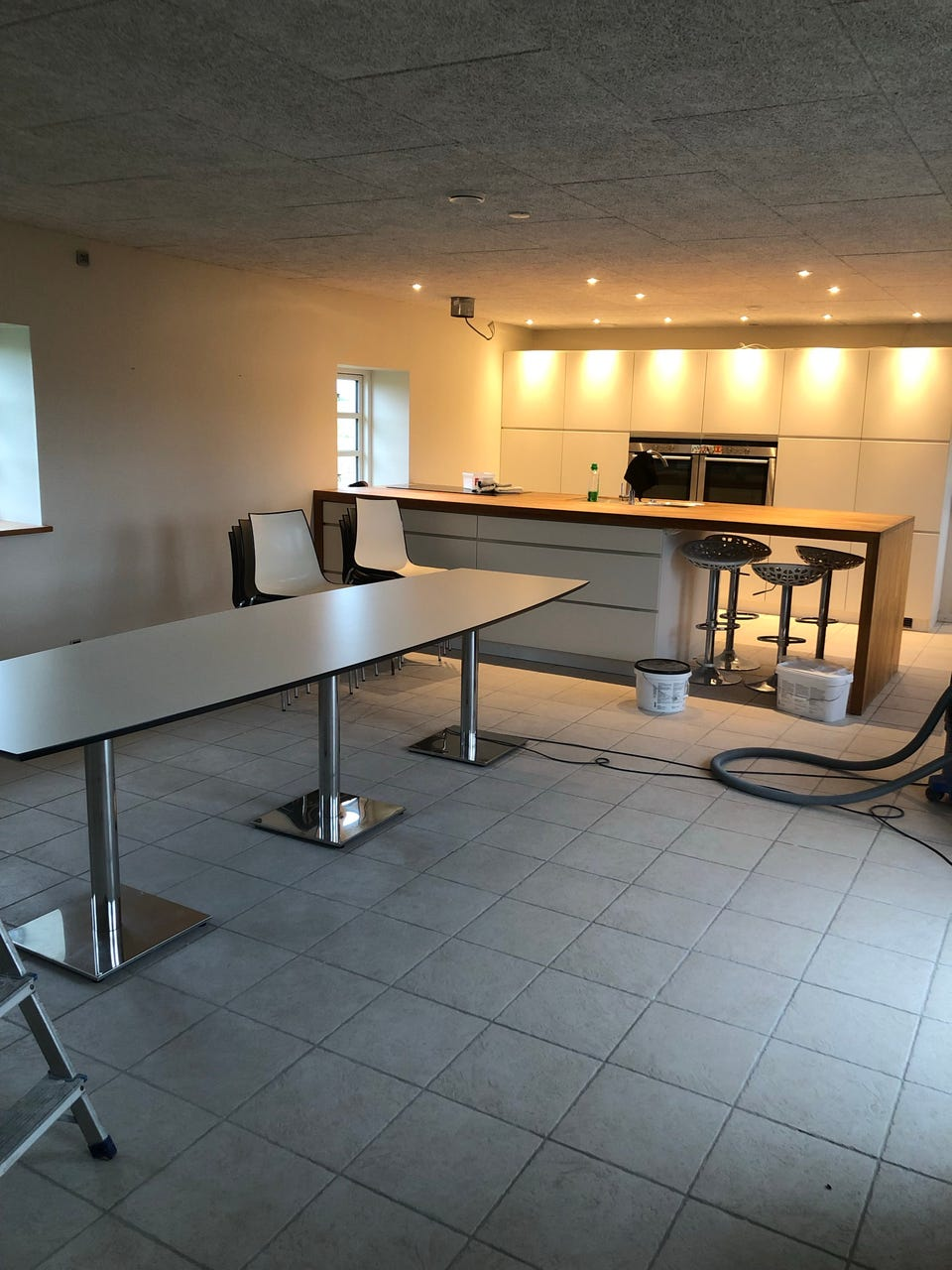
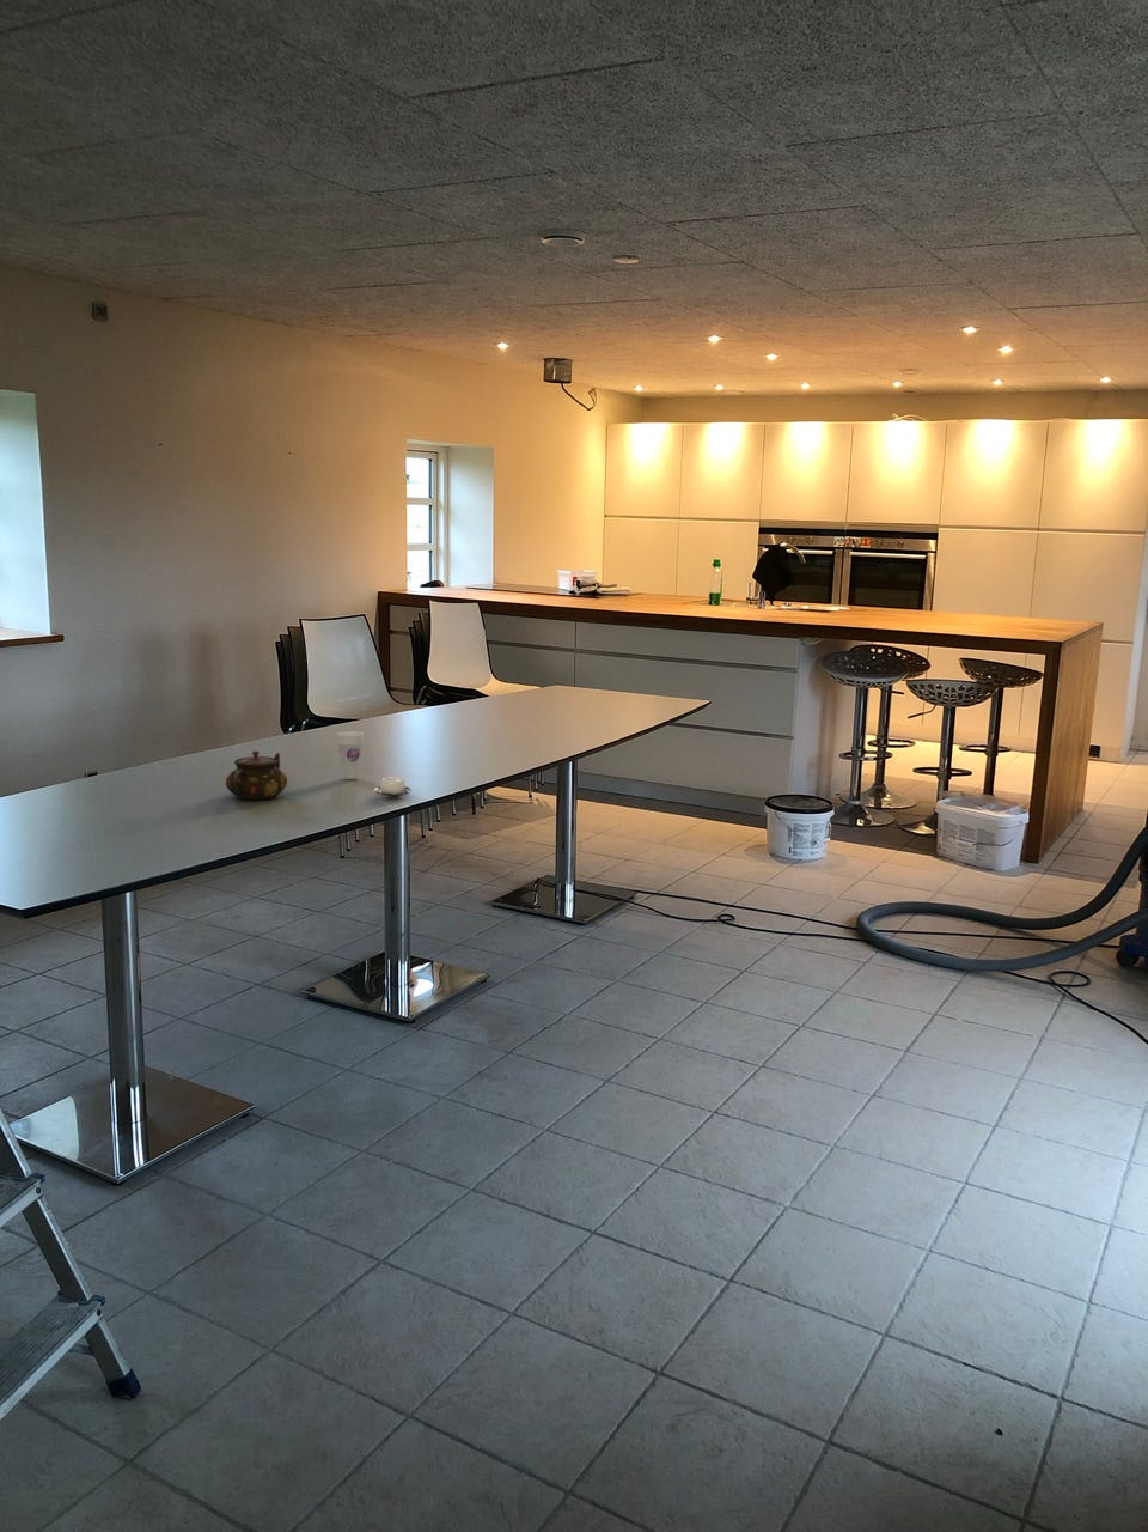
+ teapot [224,749,288,801]
+ cup [336,730,364,780]
+ cup [373,776,412,799]
